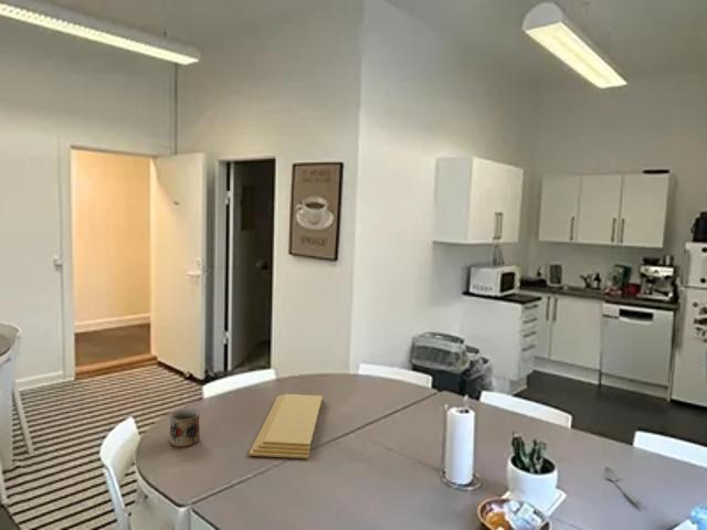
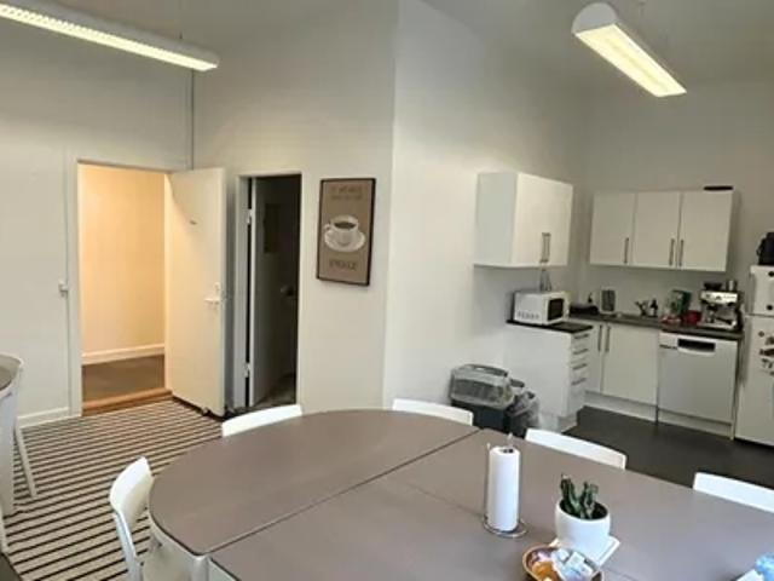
- mug [169,407,201,448]
- spoon [603,466,641,506]
- cutting board [247,393,324,459]
